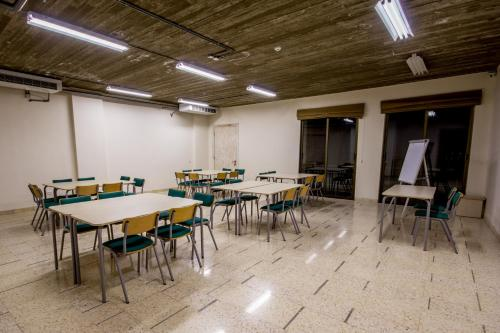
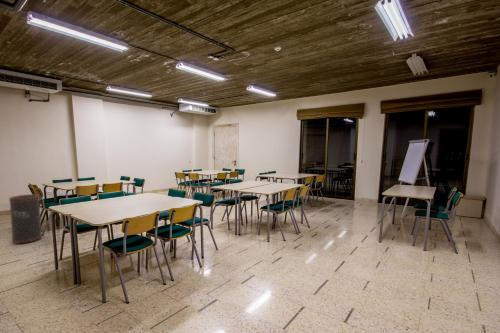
+ trash can [8,193,43,245]
